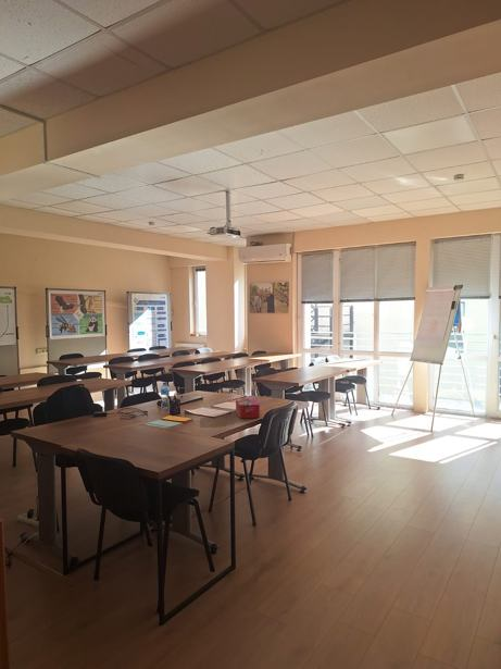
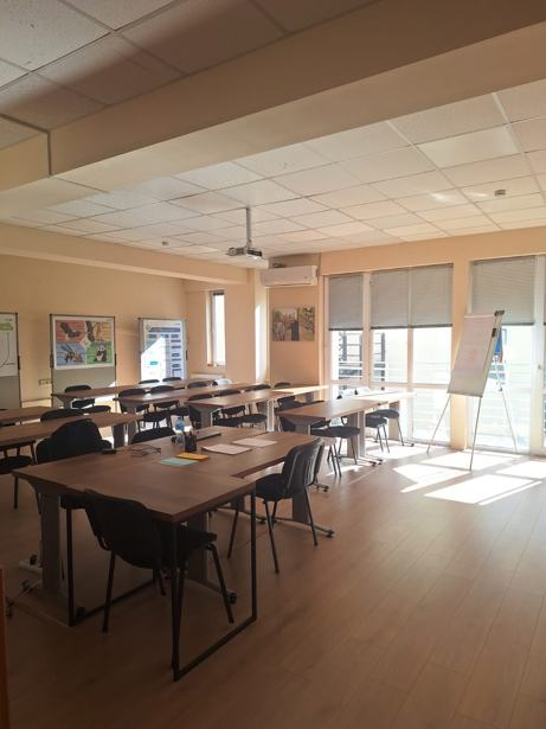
- tissue box [235,397,261,419]
